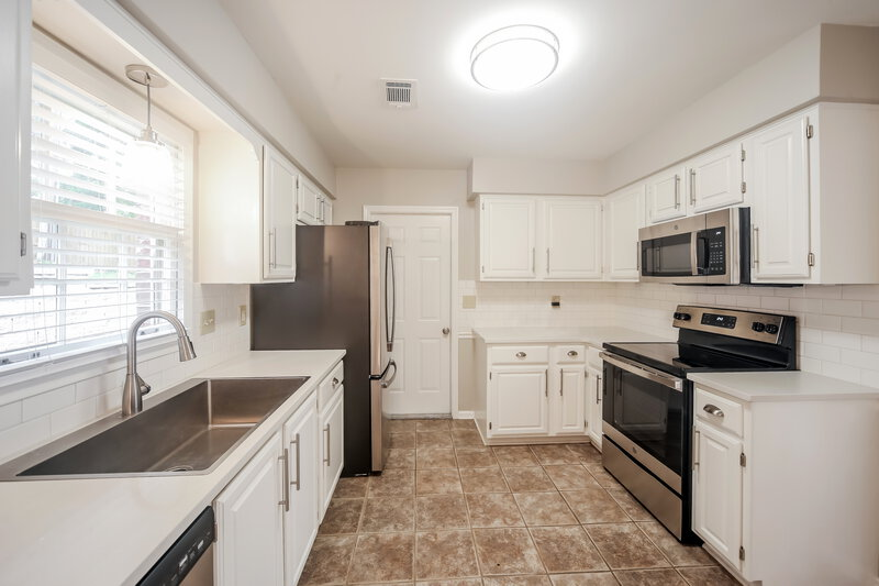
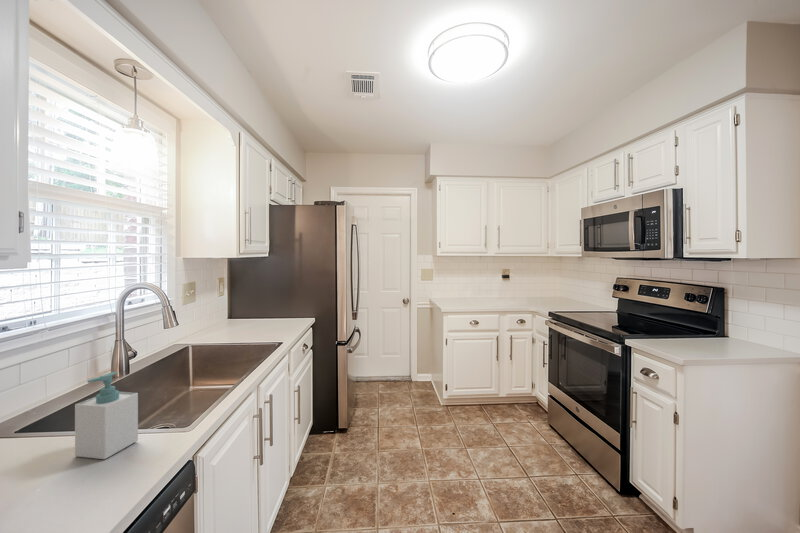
+ soap bottle [74,370,139,460]
